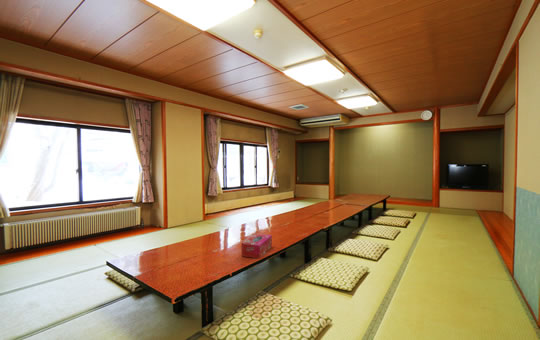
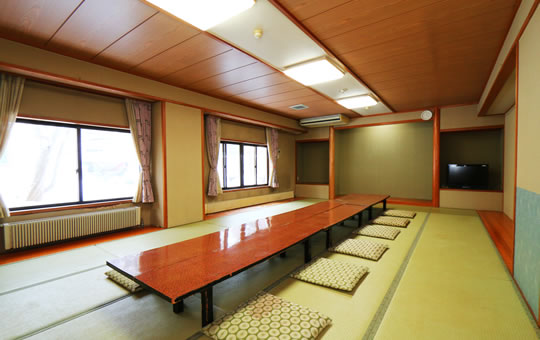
- tissue box [240,233,273,260]
